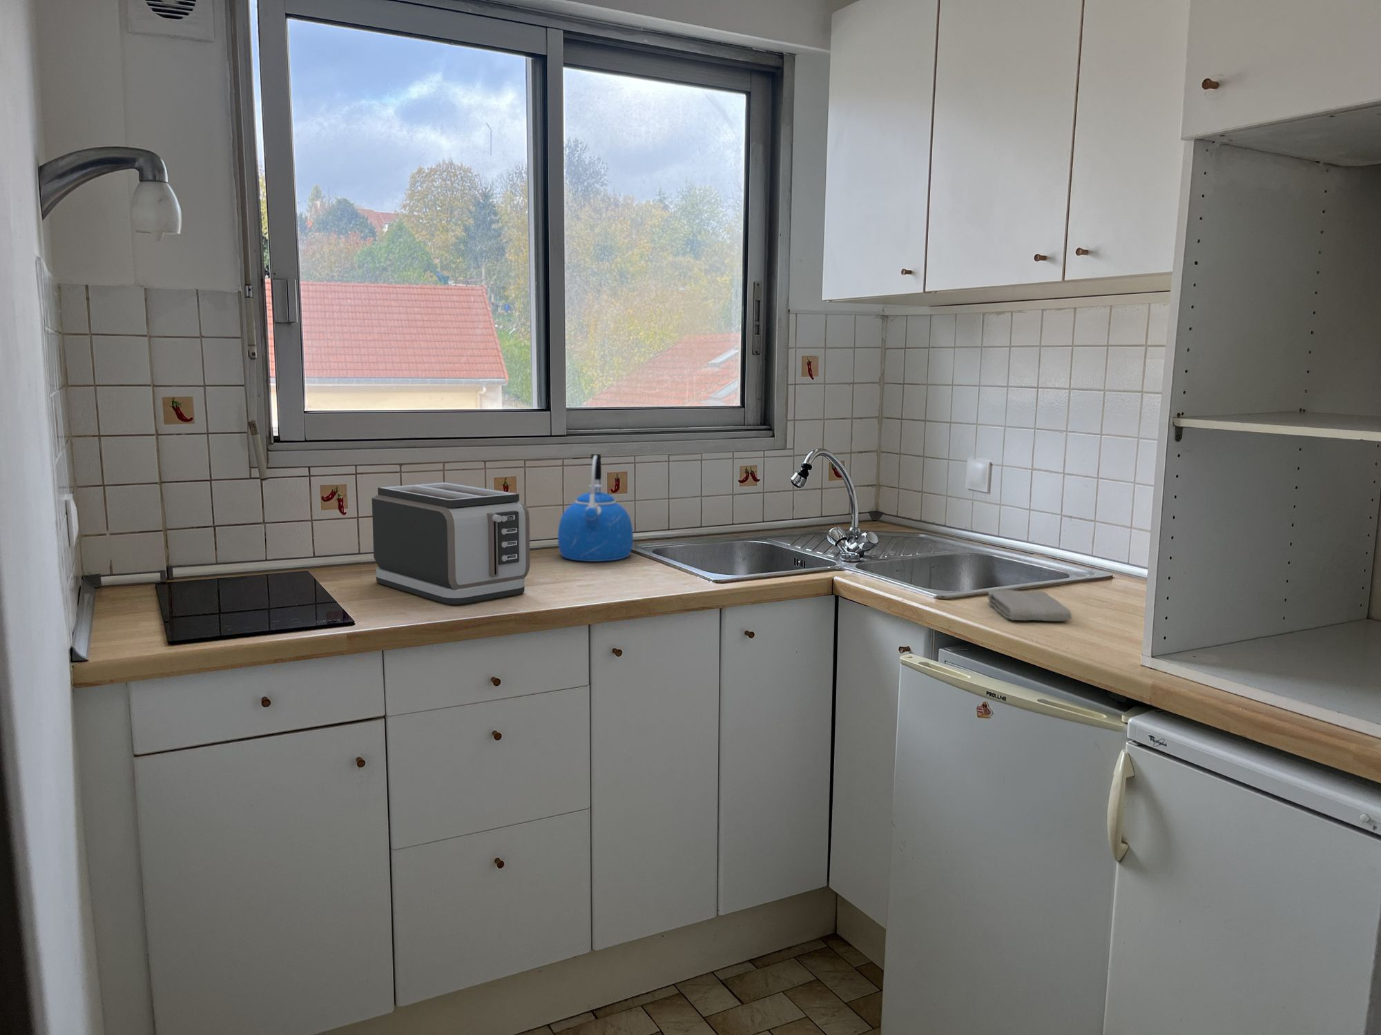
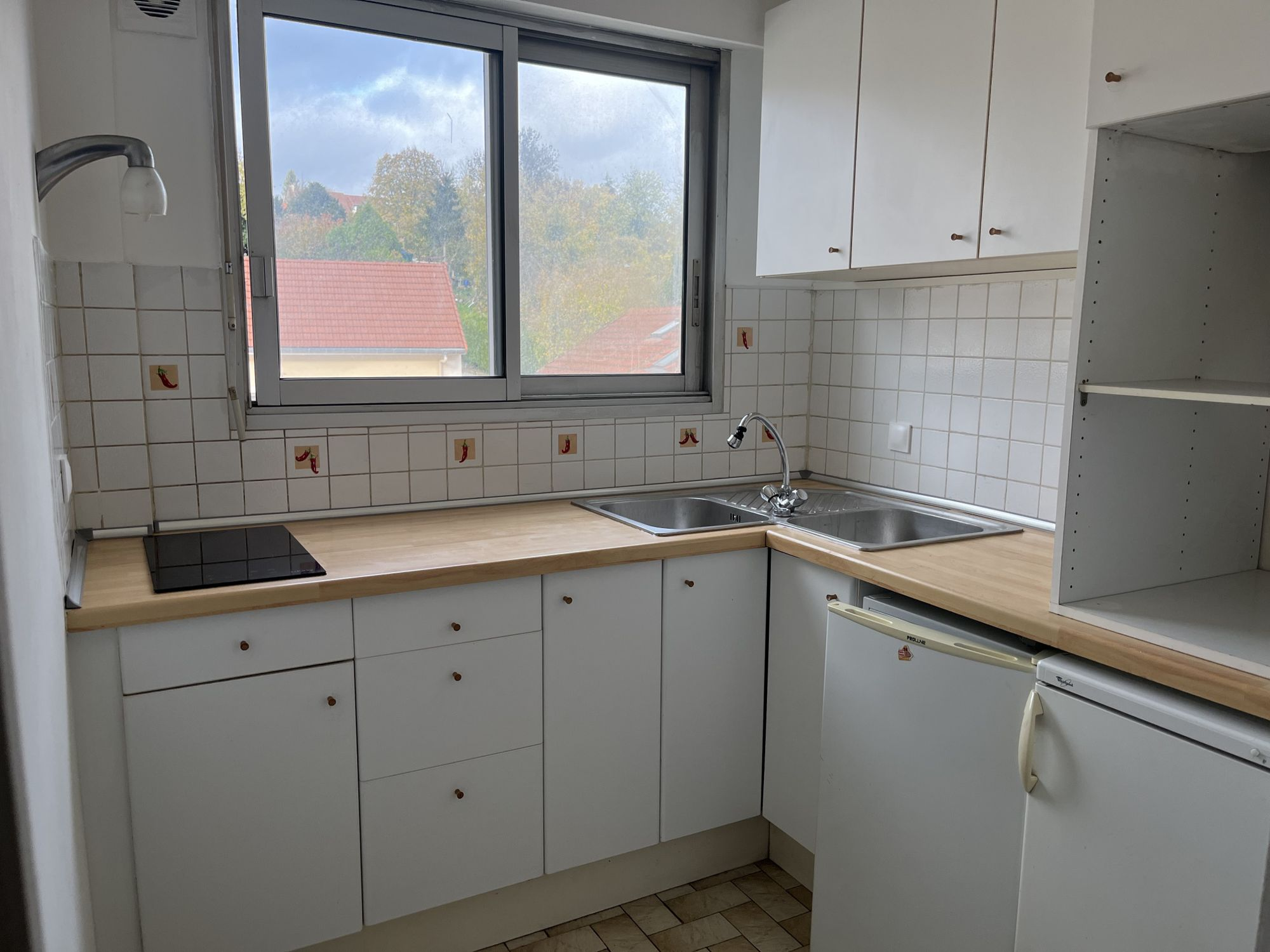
- washcloth [986,588,1073,622]
- kettle [557,453,634,562]
- toaster [372,482,531,606]
